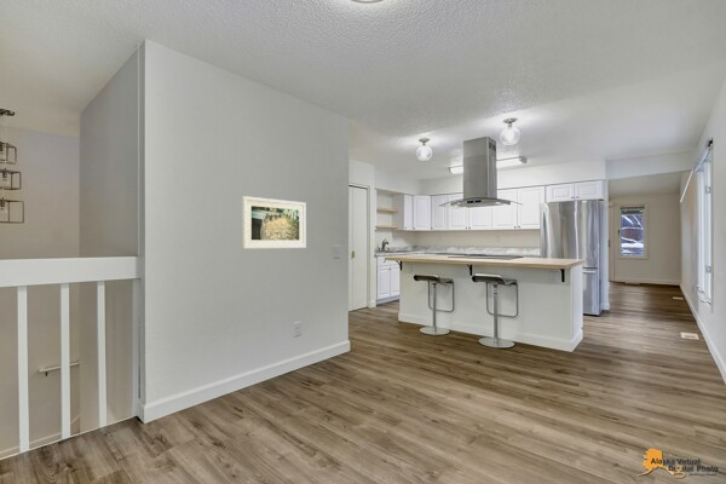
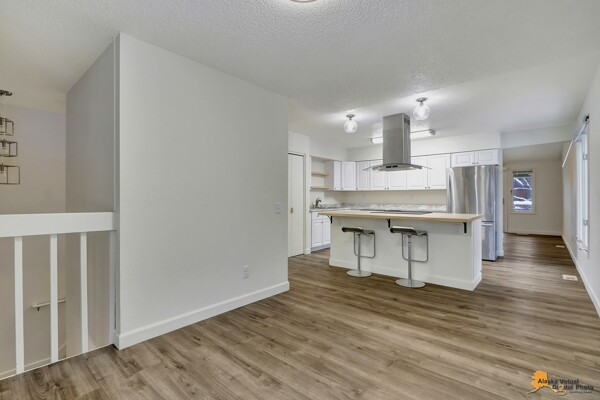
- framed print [241,195,307,250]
